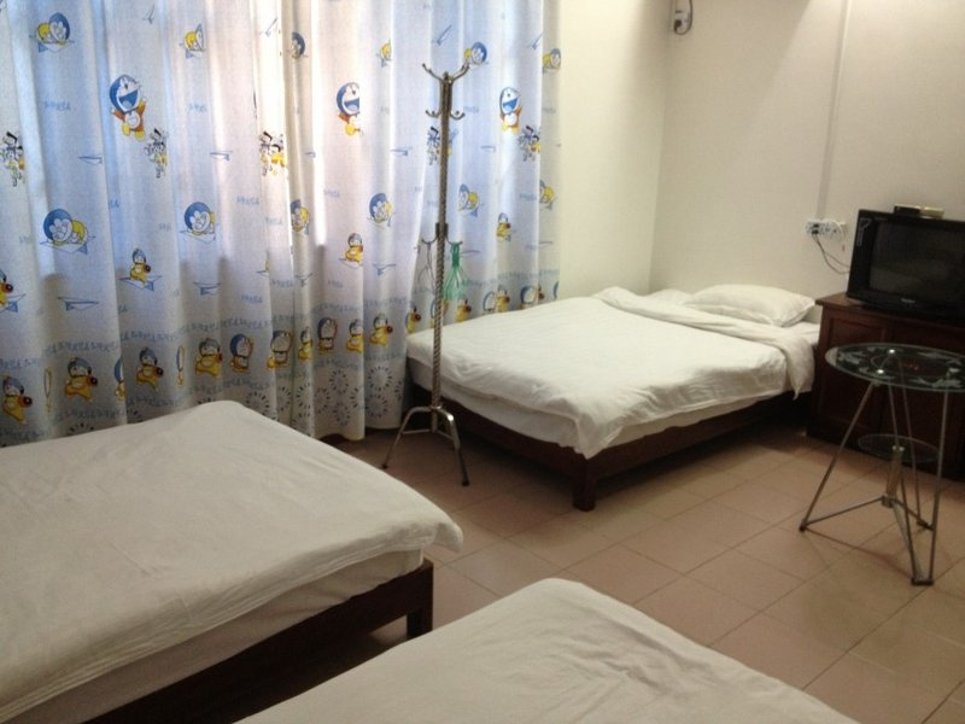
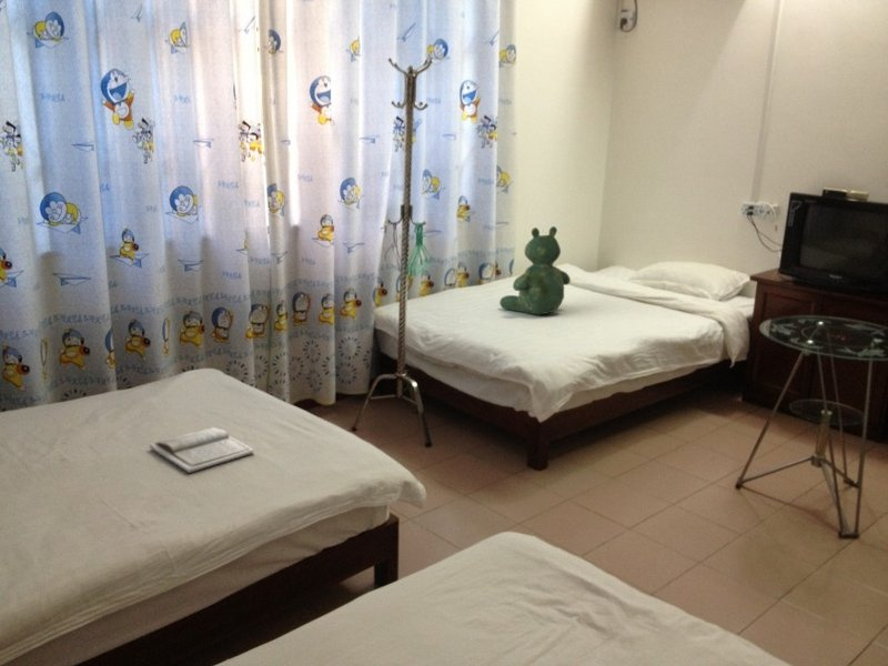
+ book [149,426,254,474]
+ teddy bear [498,225,572,316]
